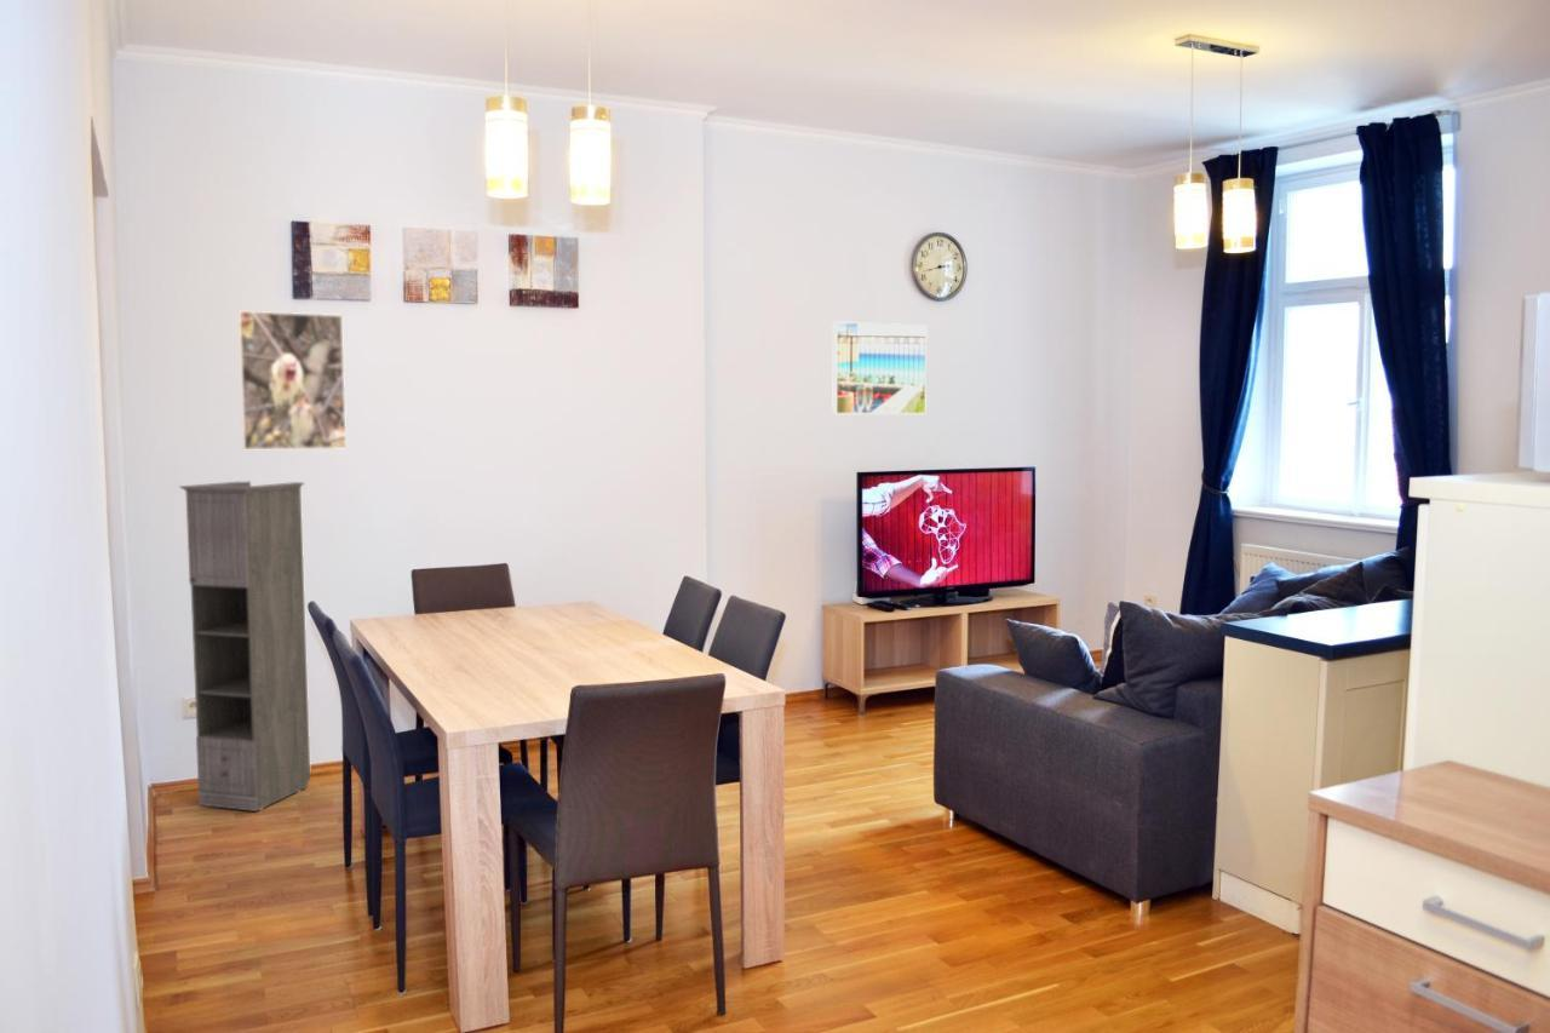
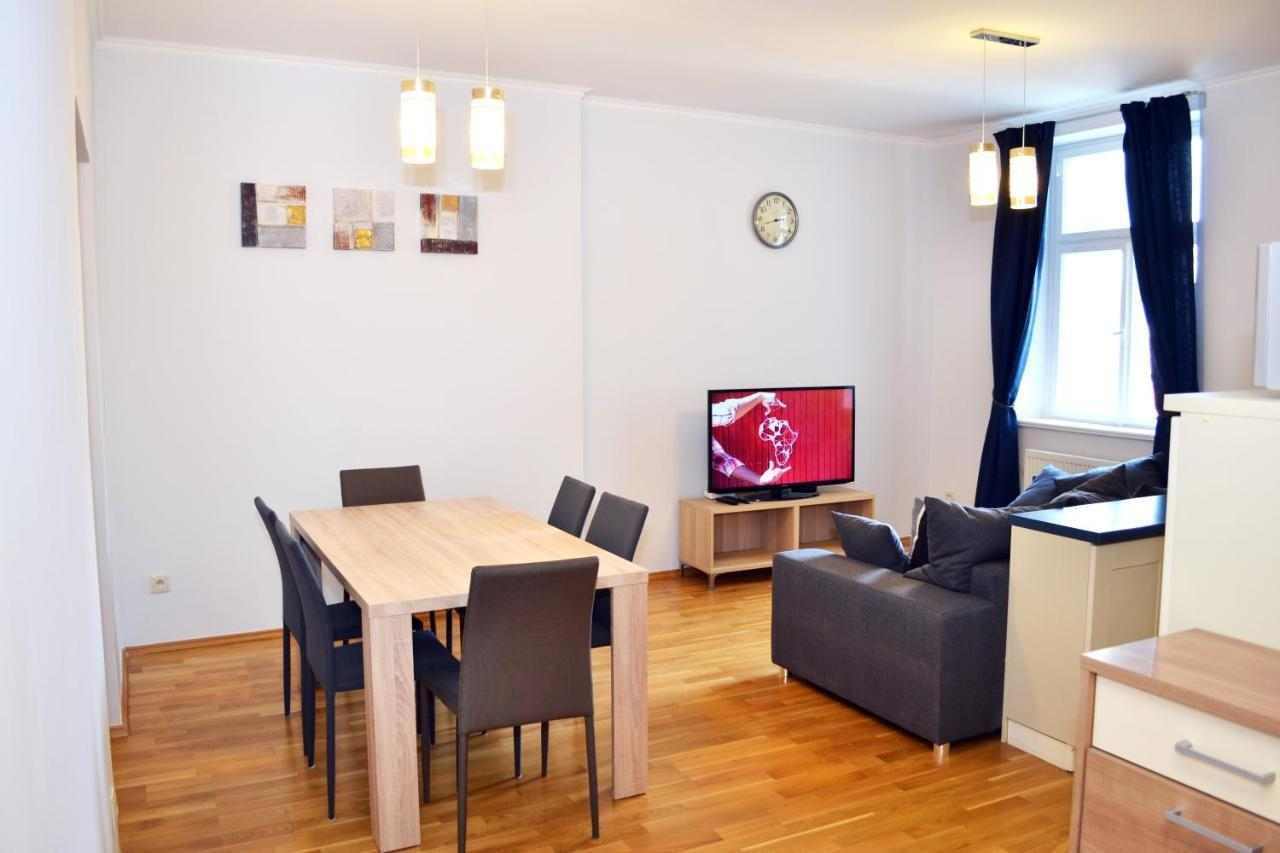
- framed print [237,310,348,450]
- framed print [831,320,928,415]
- storage cabinet [178,481,311,813]
